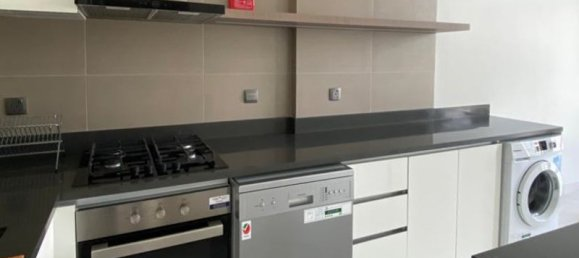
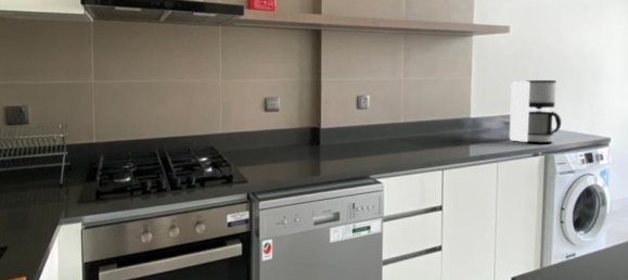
+ coffee maker [509,79,562,144]
